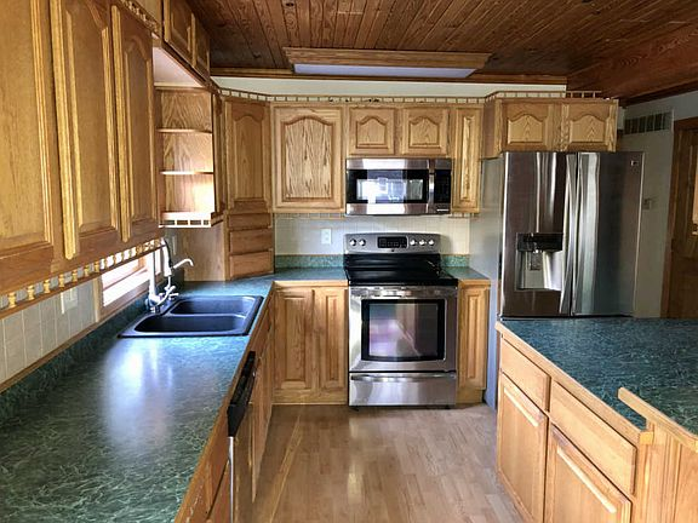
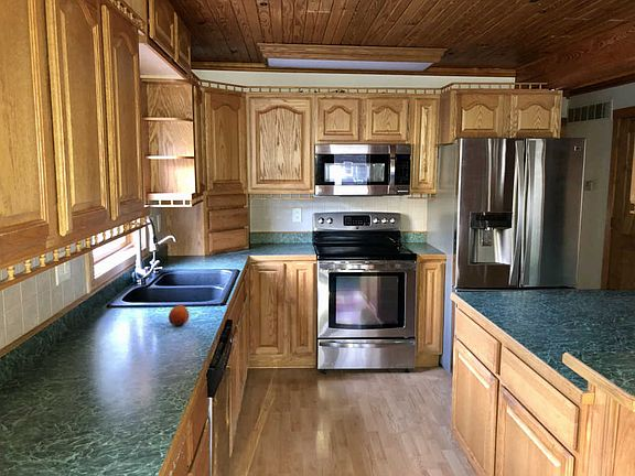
+ fruit [168,304,190,326]
